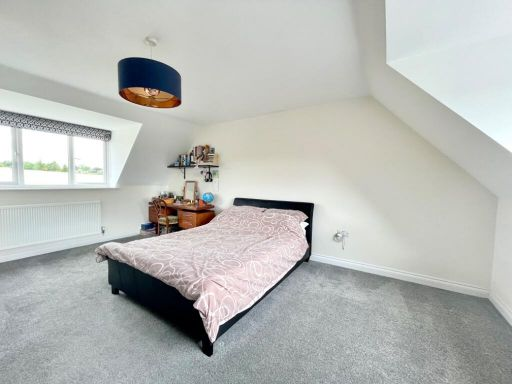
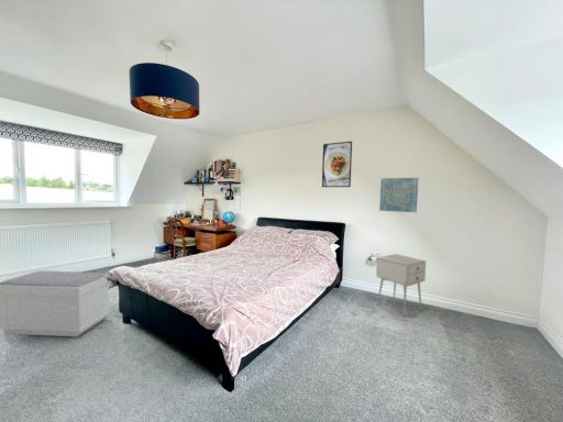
+ wall art [378,177,420,213]
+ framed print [321,140,353,188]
+ nightstand [376,253,427,318]
+ bench [0,270,111,337]
